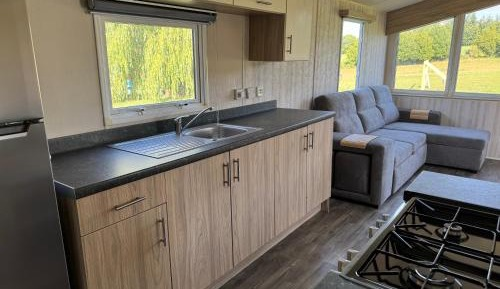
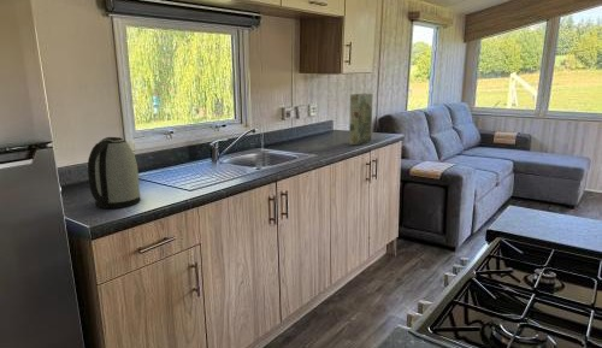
+ kettle [87,136,142,210]
+ cereal box [348,93,373,146]
